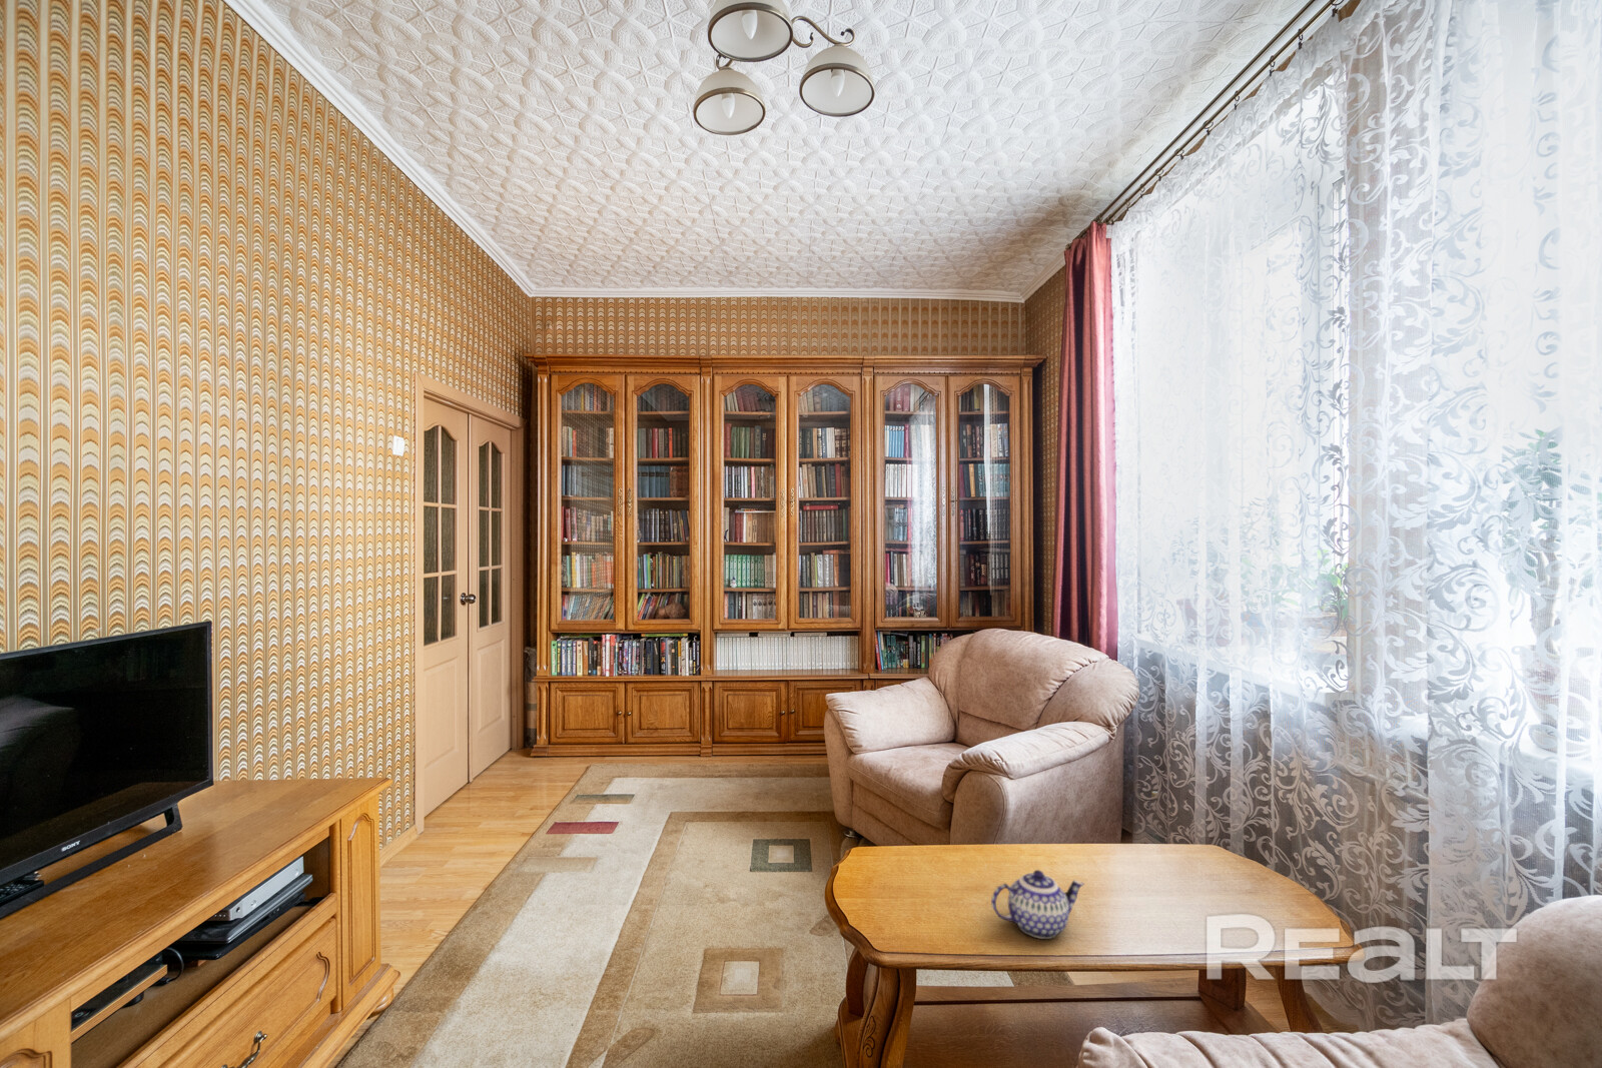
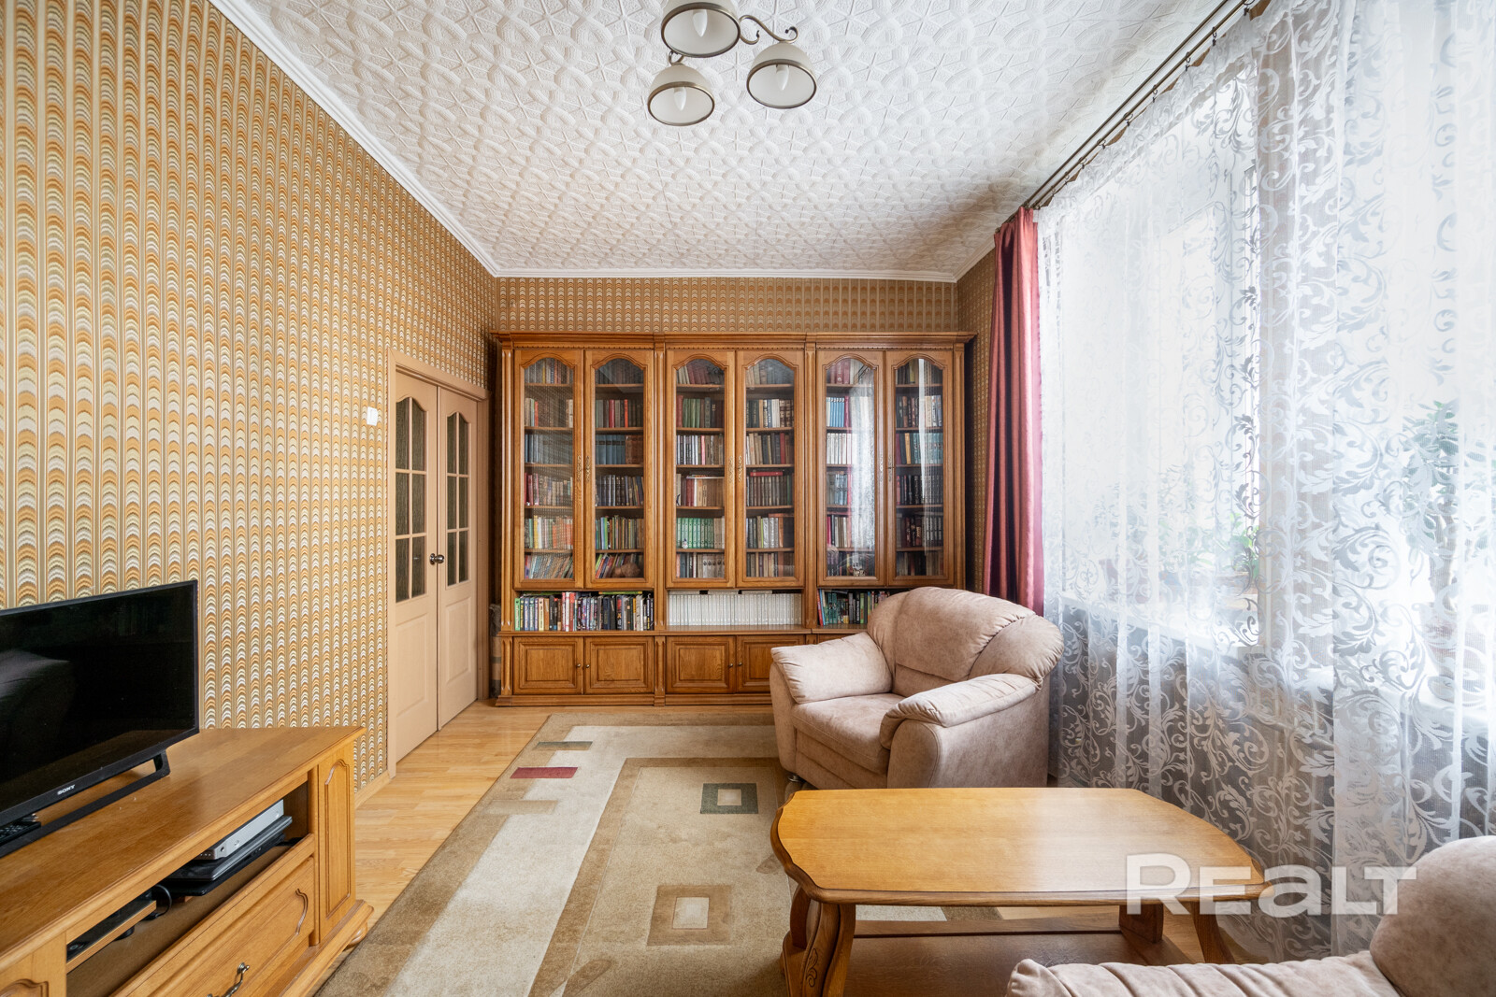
- teapot [991,869,1086,940]
